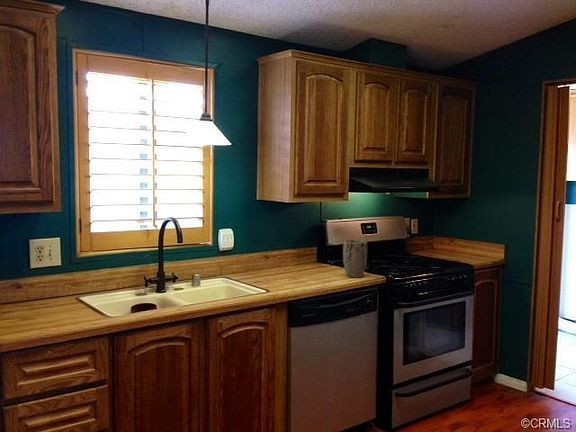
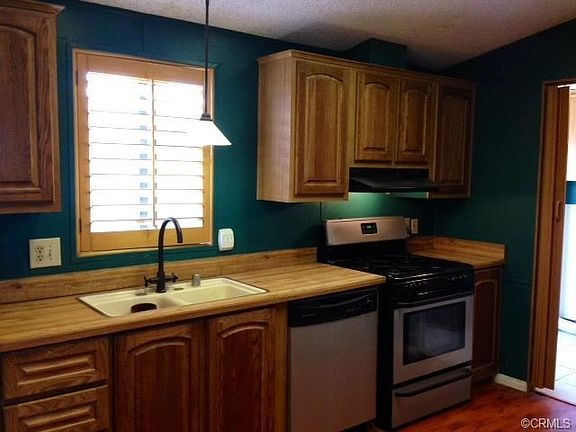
- plant pot [342,239,368,279]
